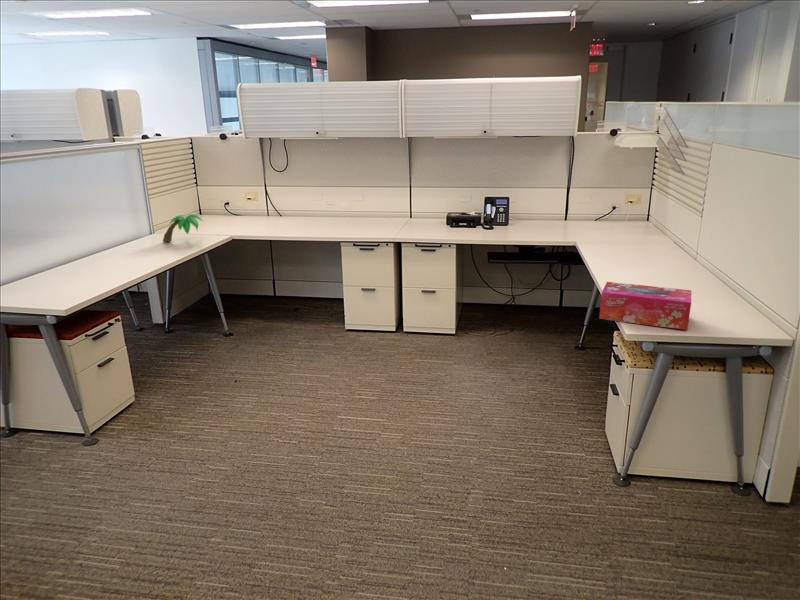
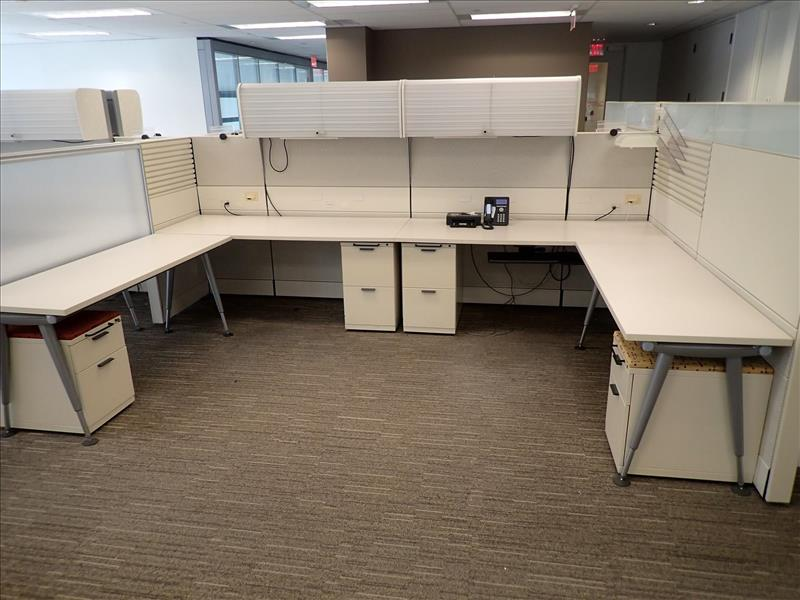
- tissue box [598,281,692,331]
- palm tree [162,214,205,243]
